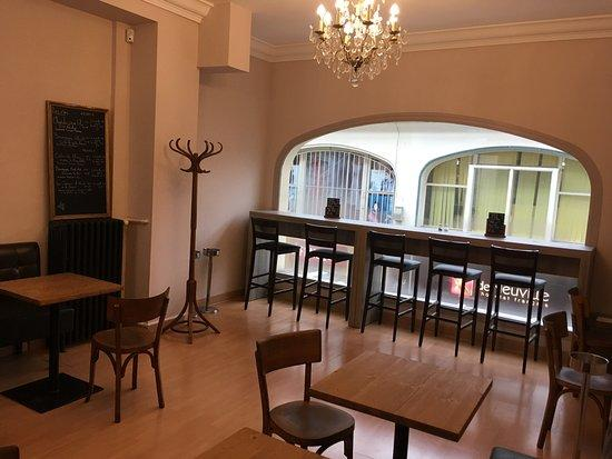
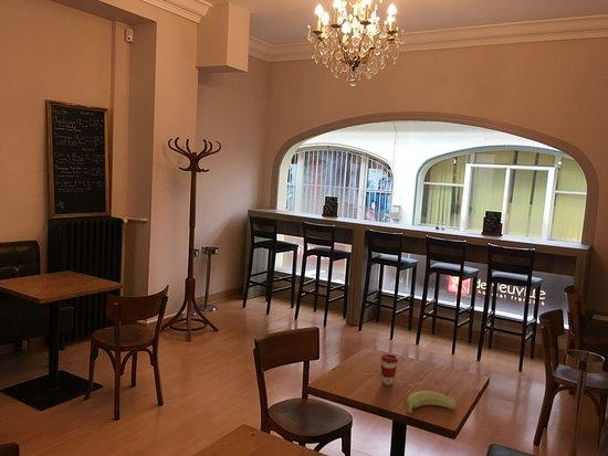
+ banana [406,390,458,414]
+ coffee cup [379,353,399,386]
